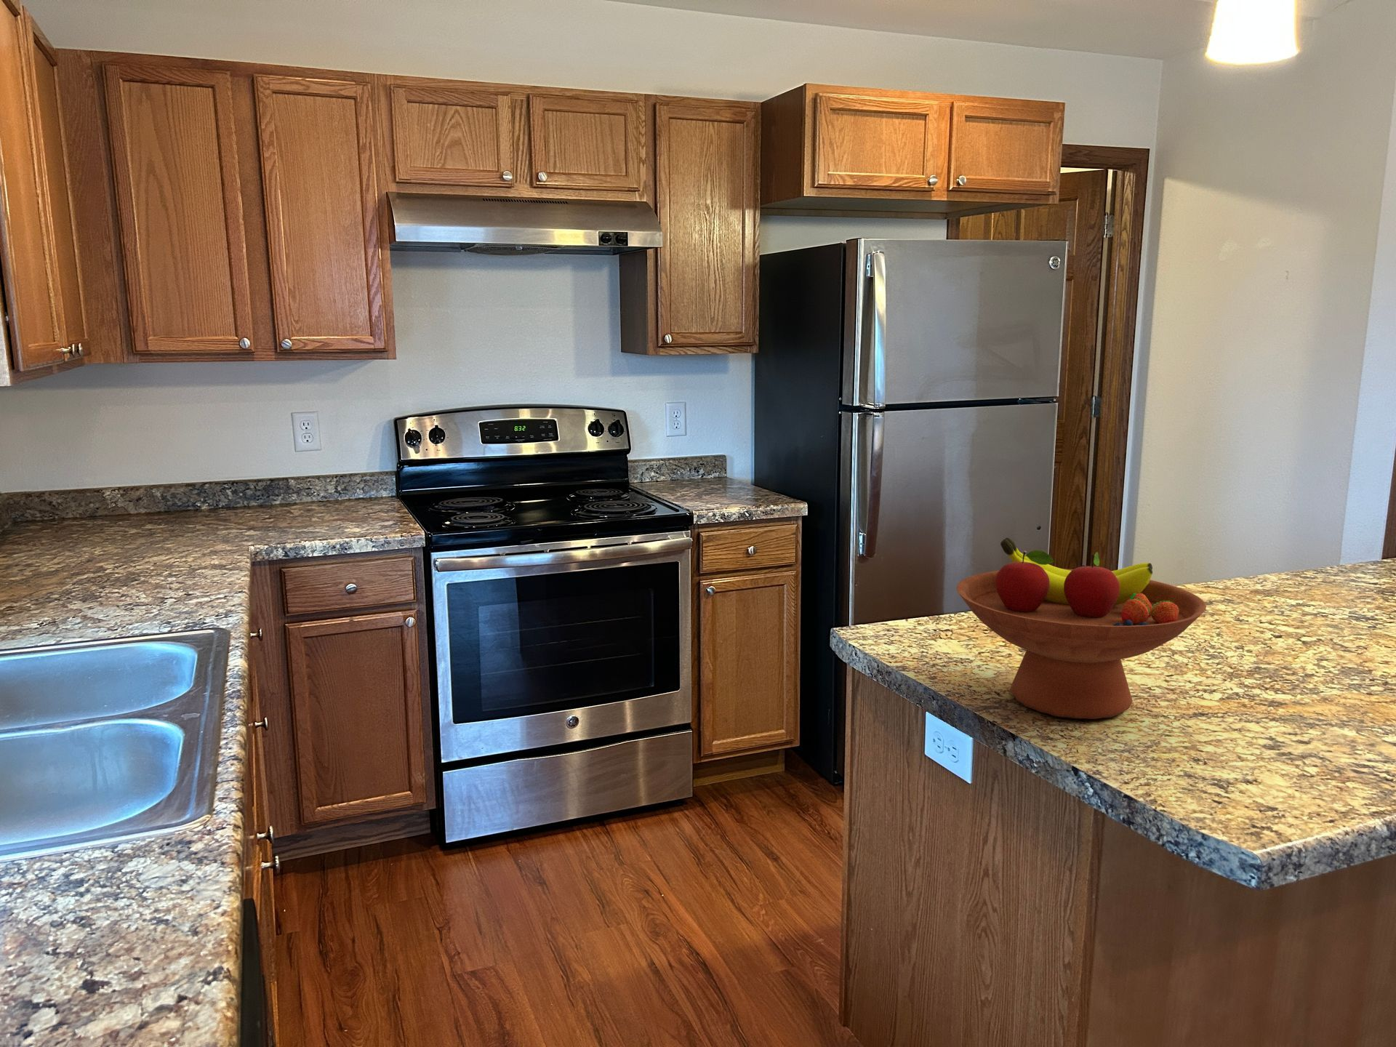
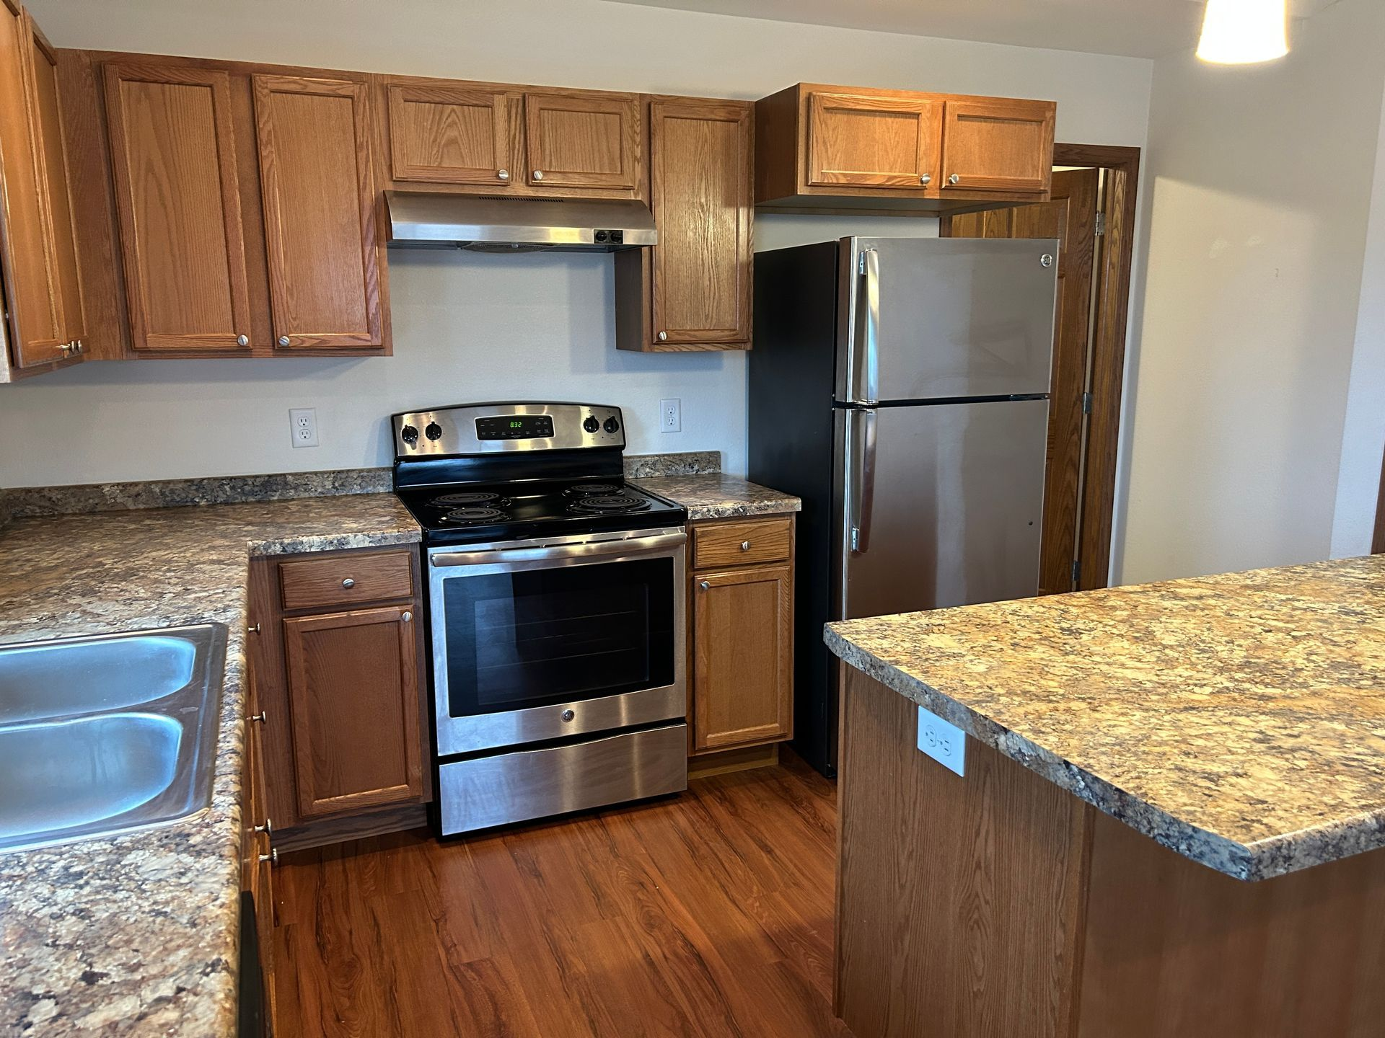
- fruit bowl [956,538,1207,719]
